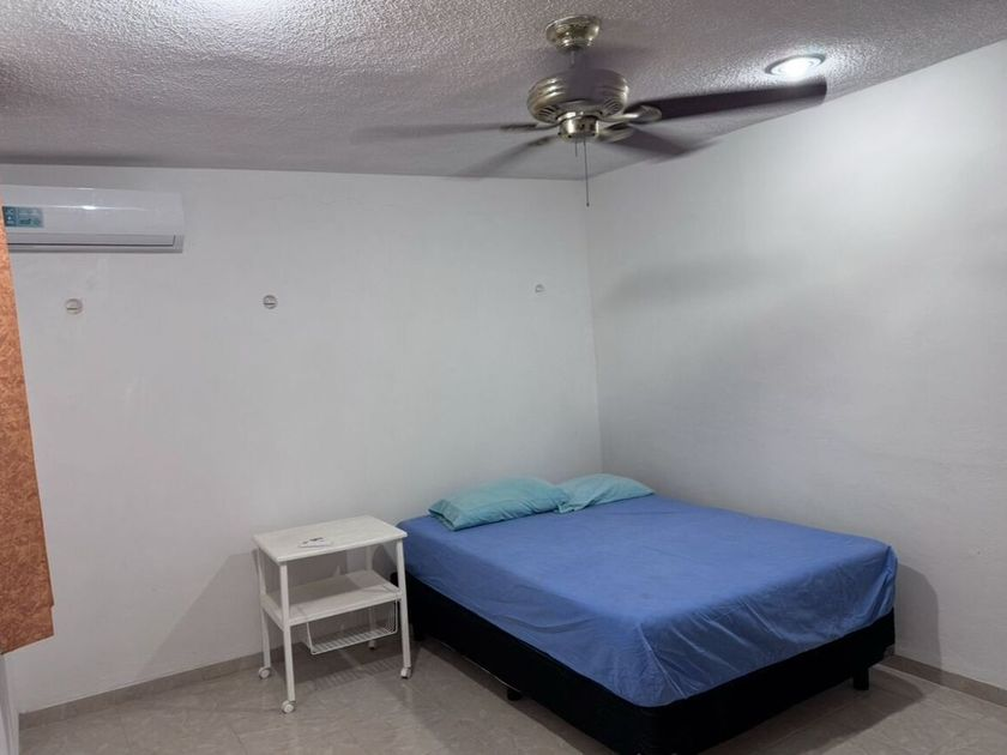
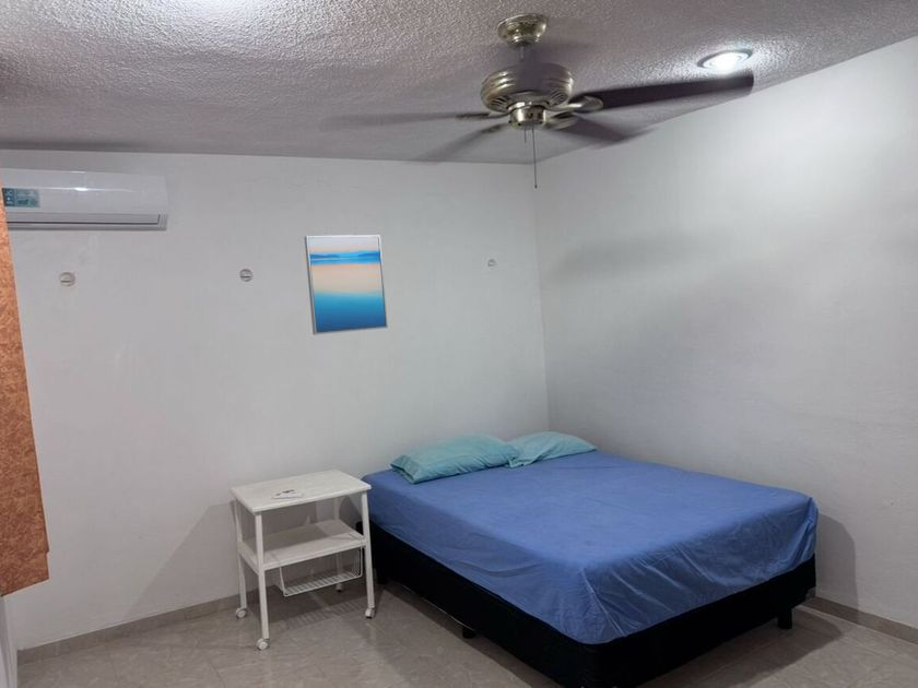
+ wall art [304,234,389,335]
